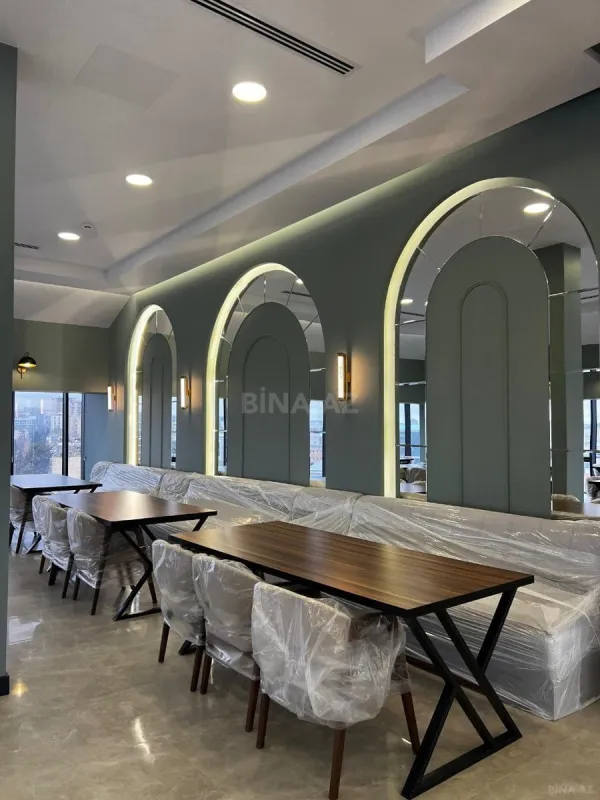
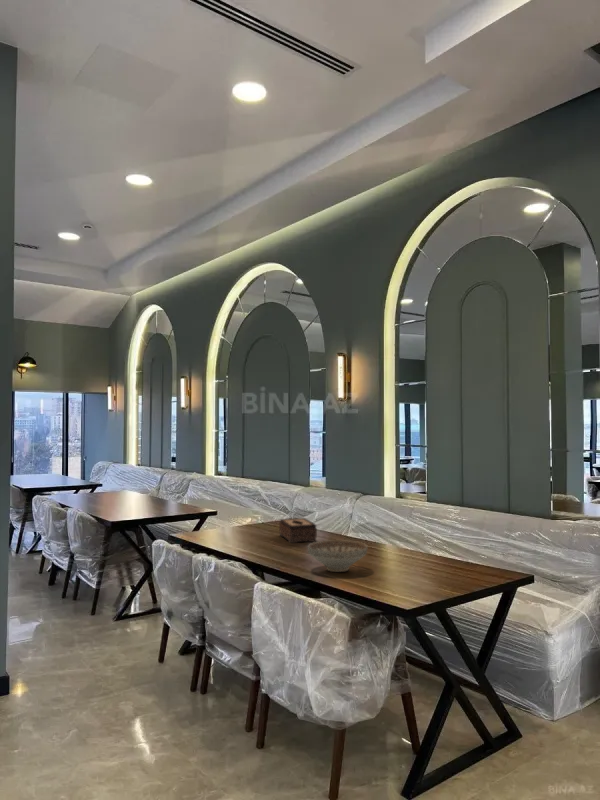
+ decorative bowl [307,539,368,573]
+ tissue box [278,517,318,544]
